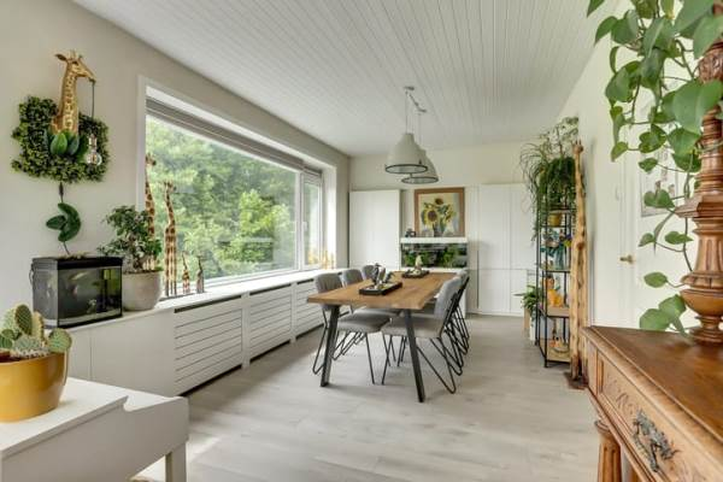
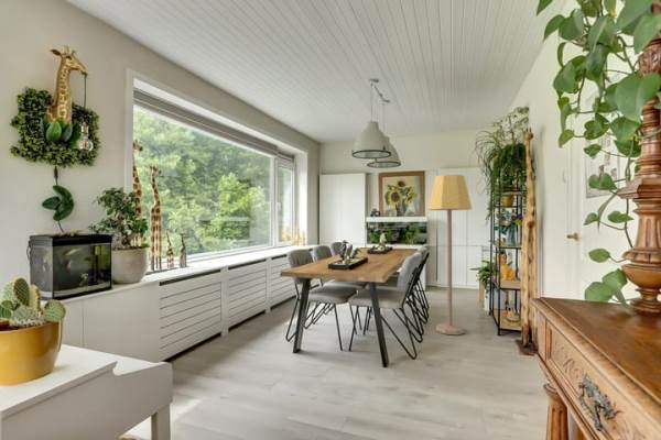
+ lamp [427,174,473,336]
